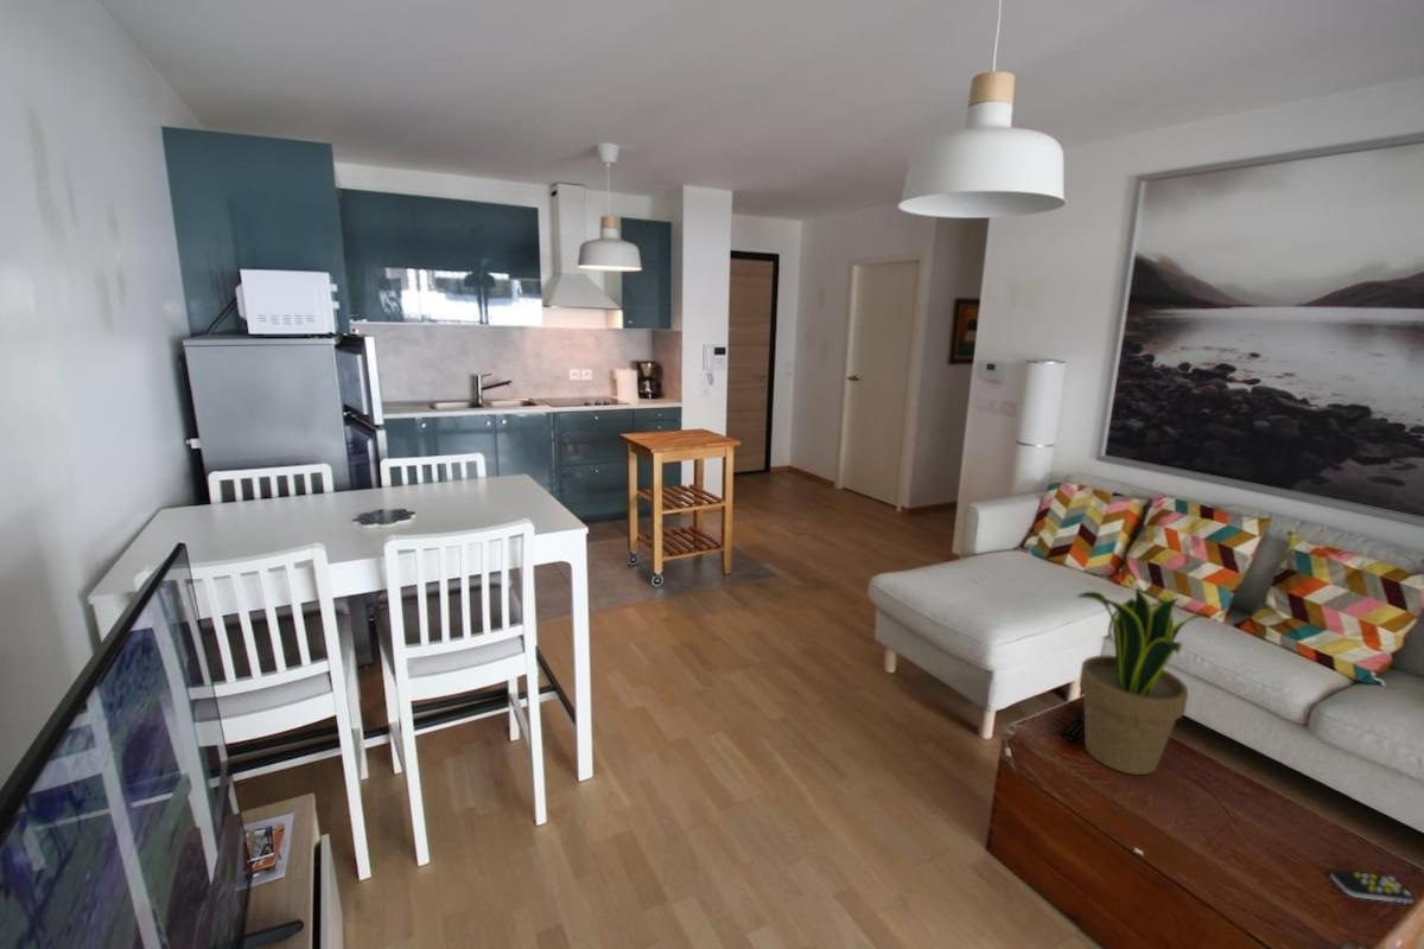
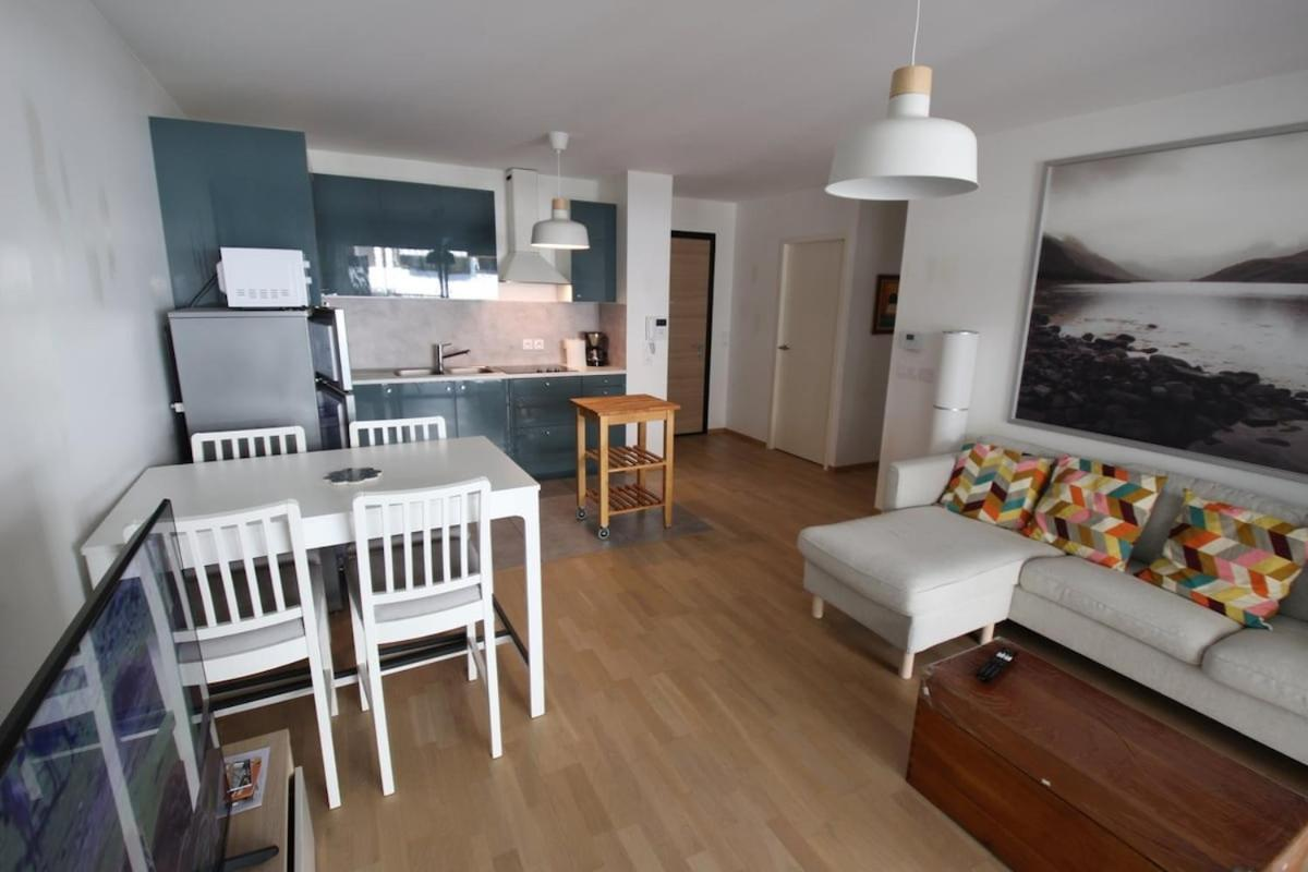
- remote control [1329,868,1415,905]
- potted plant [1075,587,1215,776]
